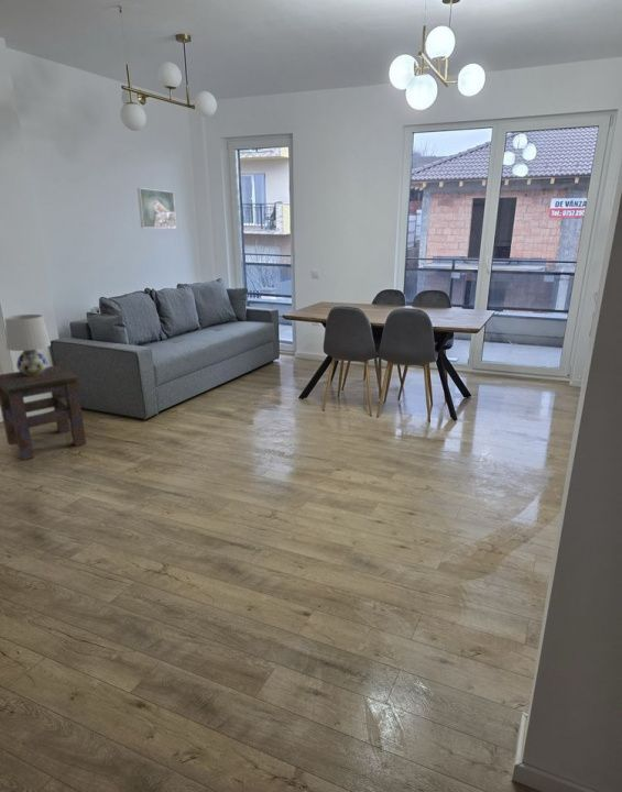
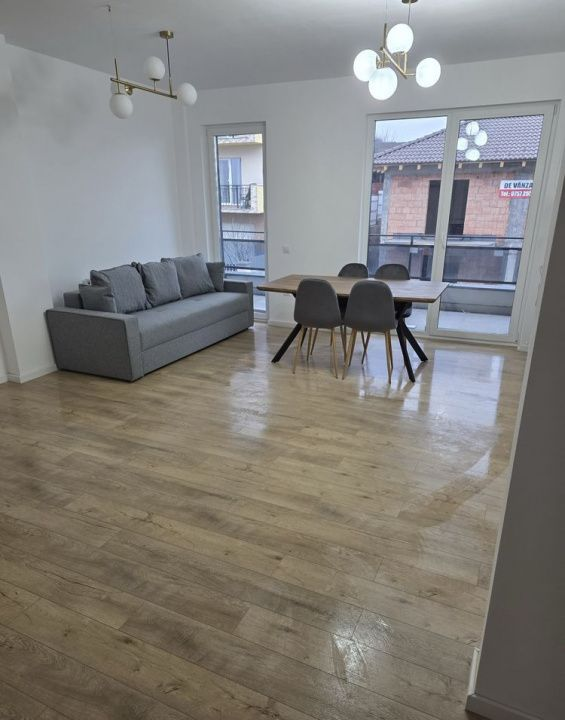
- side table [0,364,87,461]
- table lamp [4,314,52,376]
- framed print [137,187,177,229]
